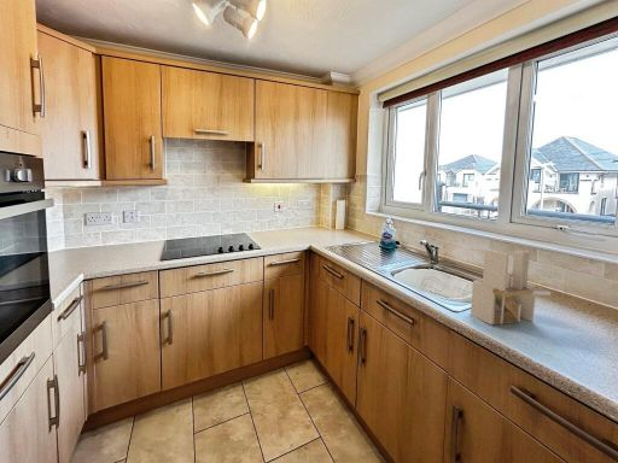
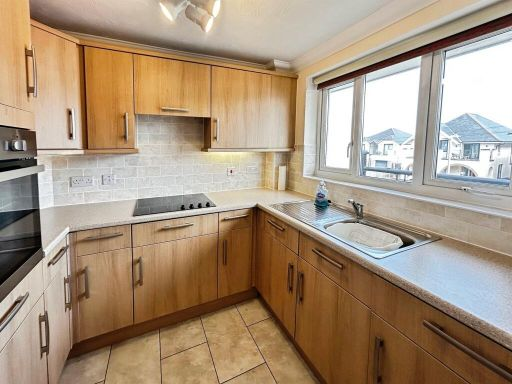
- utensil holder [470,248,552,326]
